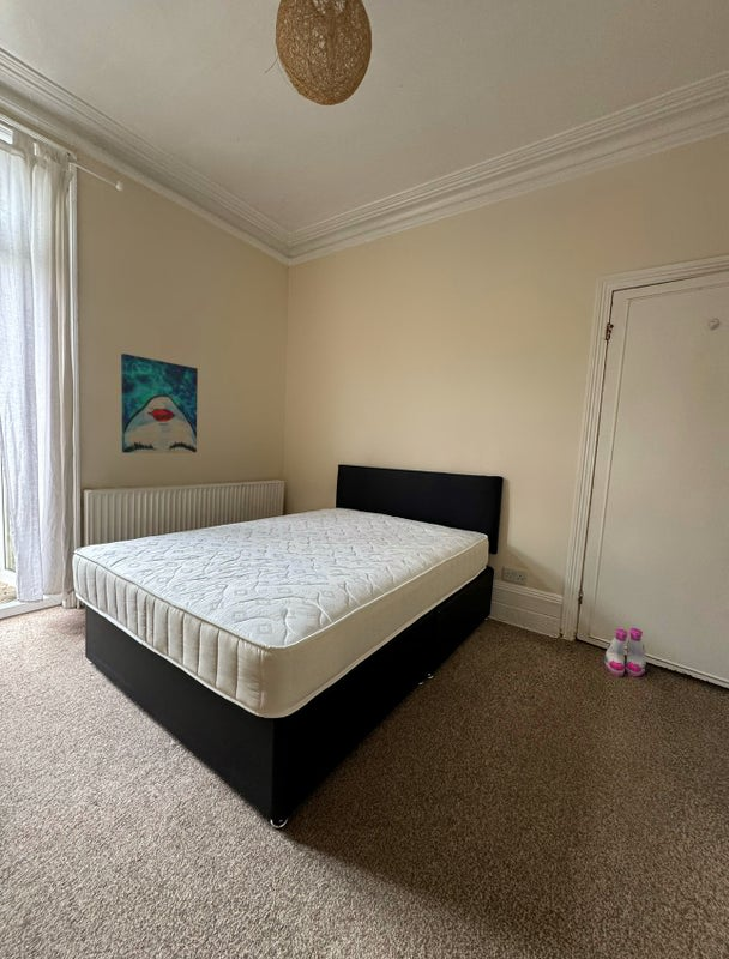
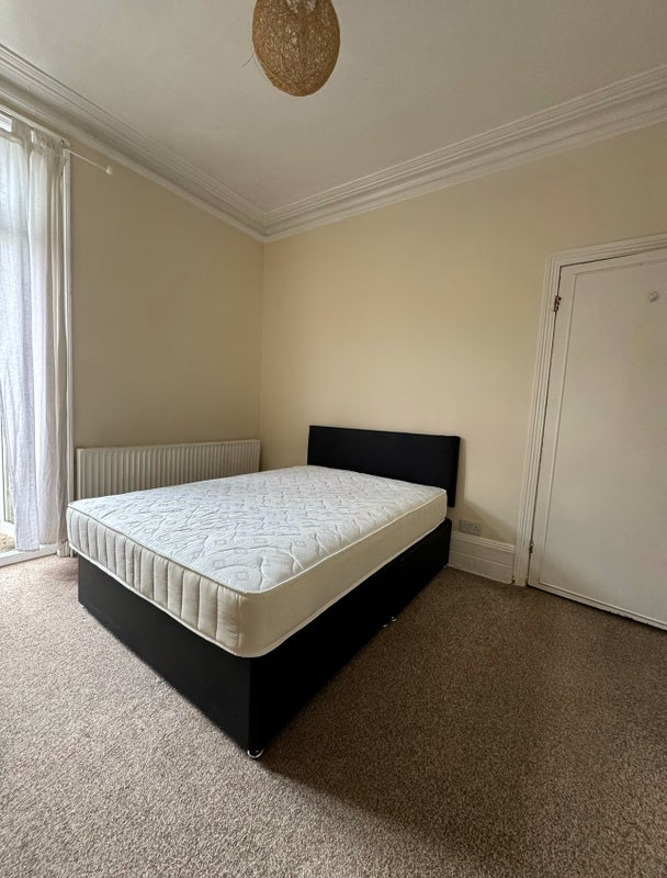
- wall art [120,352,199,454]
- boots [603,627,647,677]
